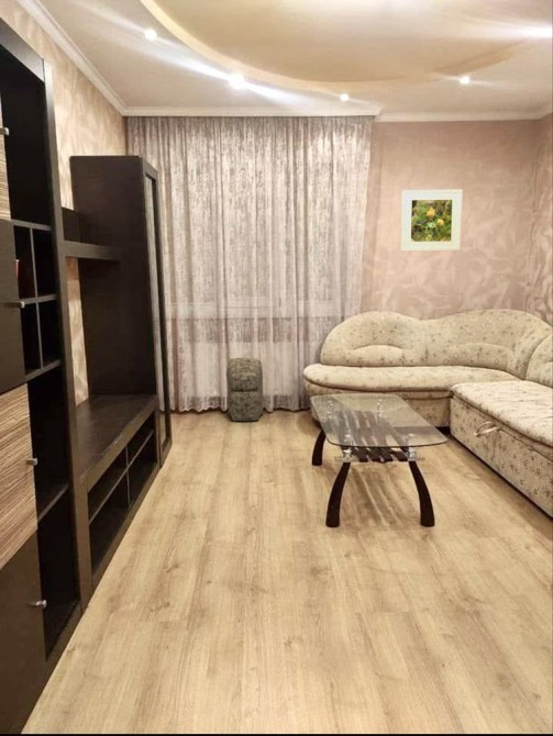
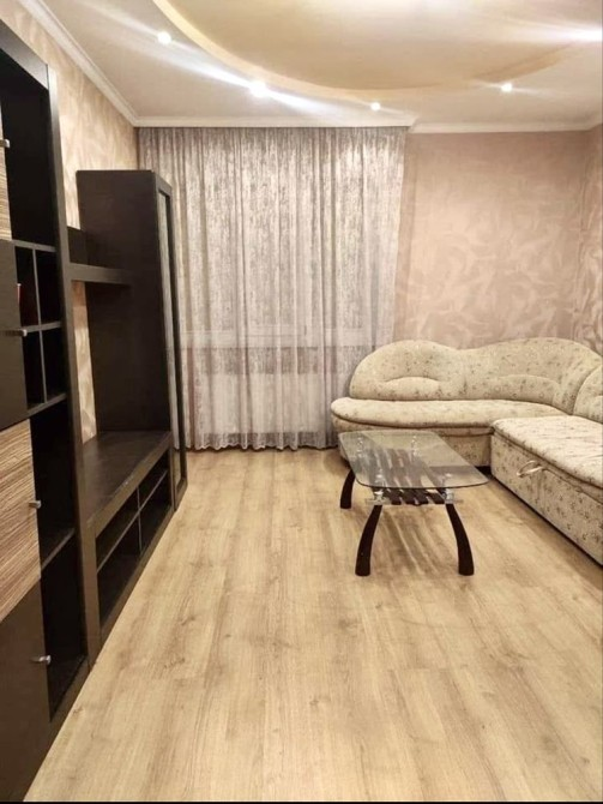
- backpack [225,357,264,422]
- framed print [400,189,463,253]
